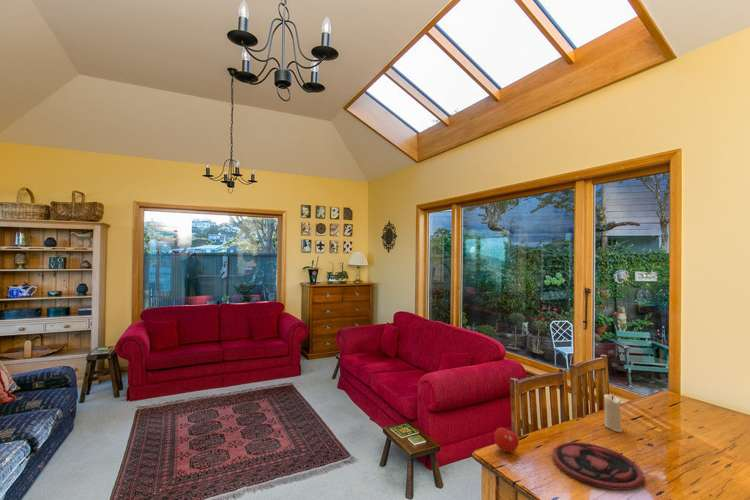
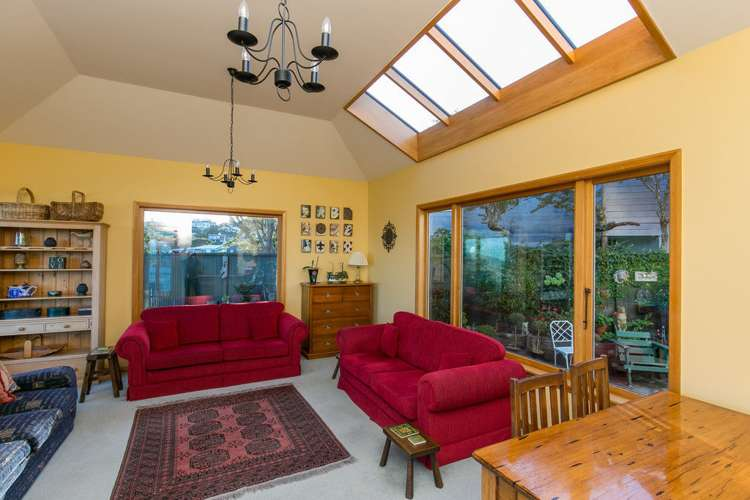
- fruit [493,426,520,453]
- candle [603,393,623,433]
- plate [552,441,644,491]
